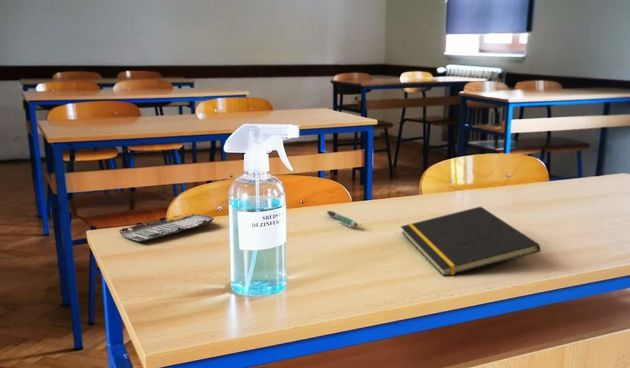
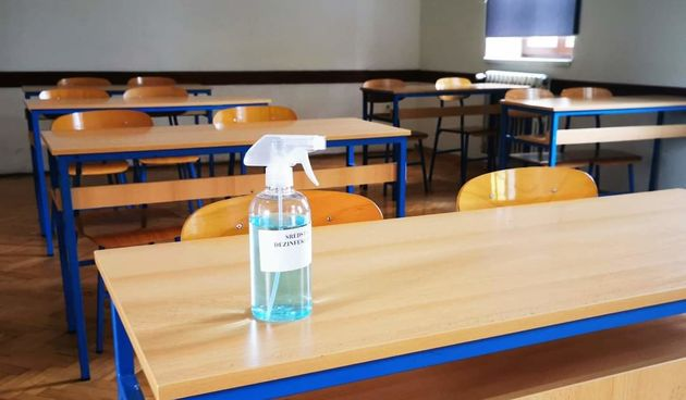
- pen [325,210,358,228]
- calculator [119,213,215,242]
- notepad [400,206,541,278]
